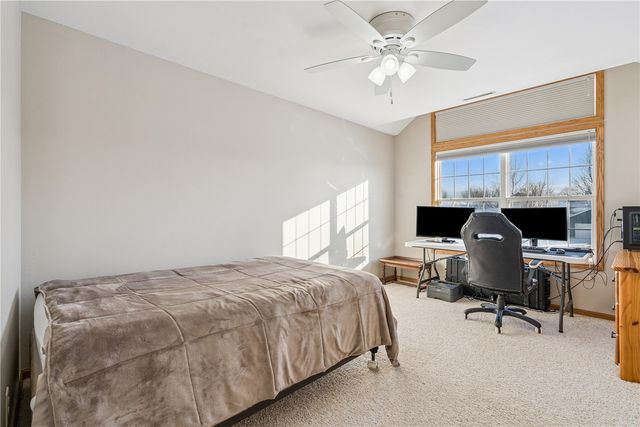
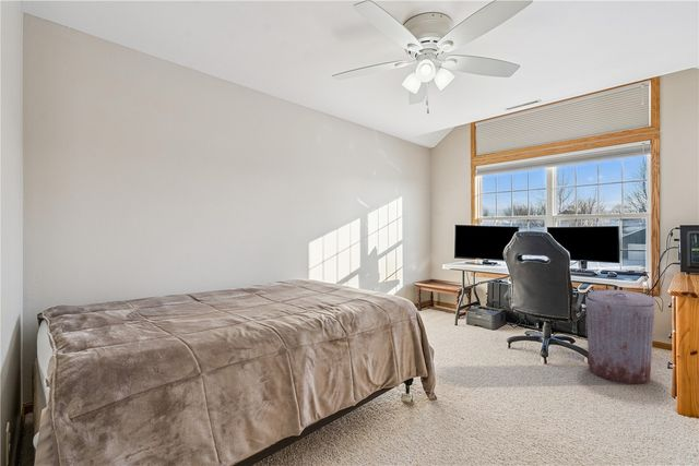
+ trash can [584,288,656,385]
